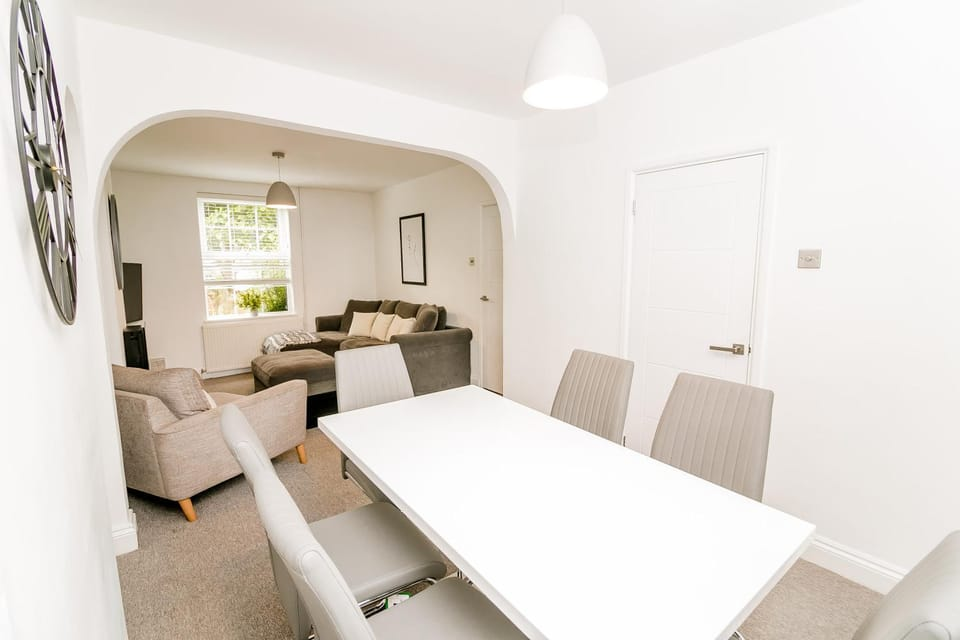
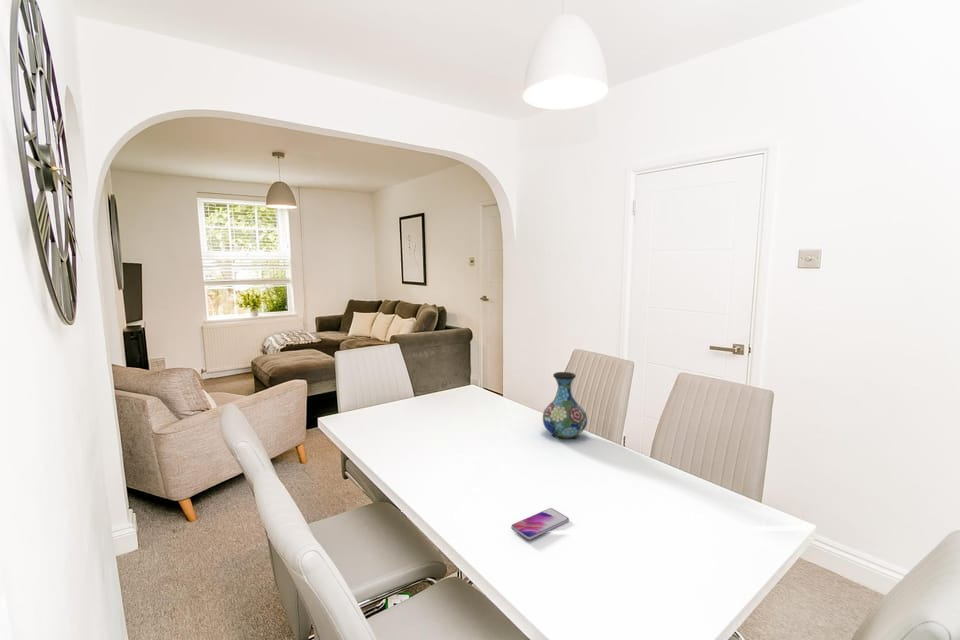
+ vase [542,371,588,440]
+ smartphone [510,507,570,541]
